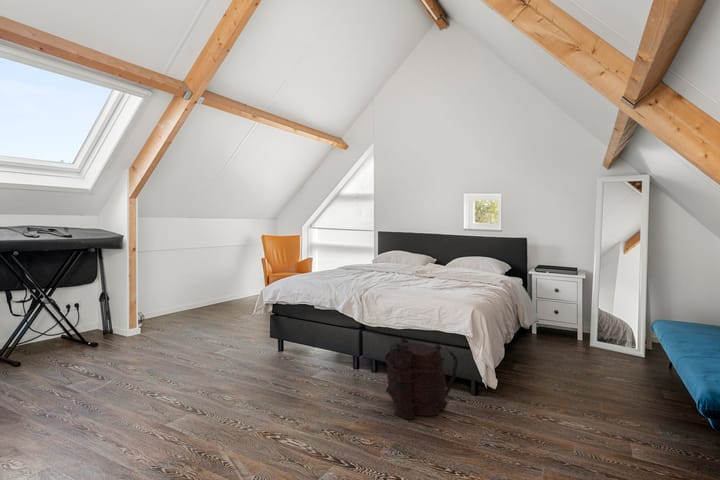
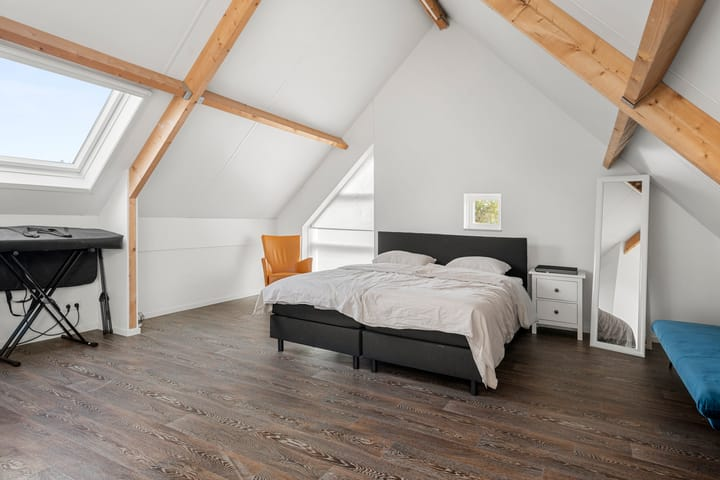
- backpack [384,337,459,421]
